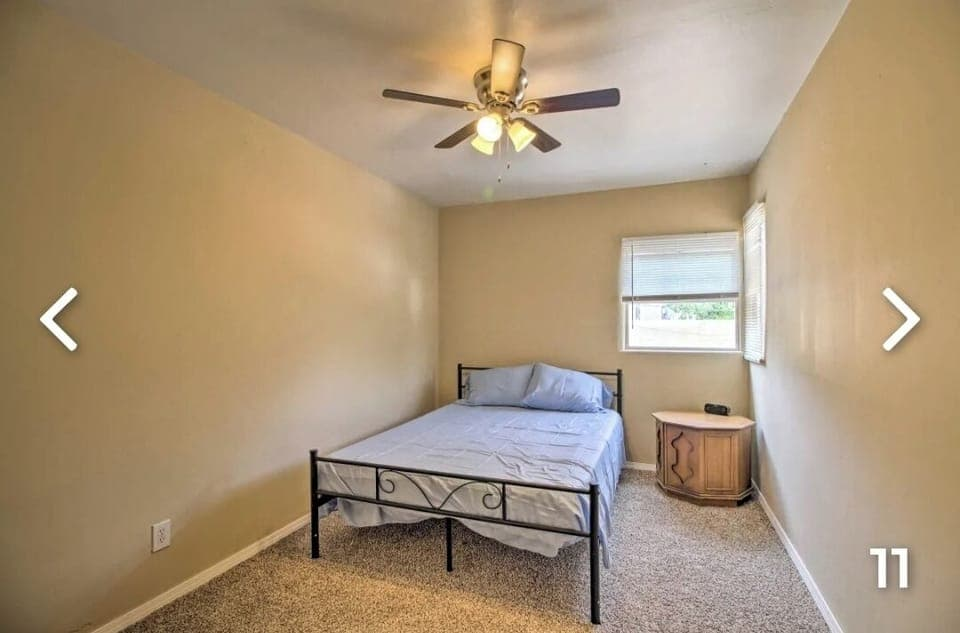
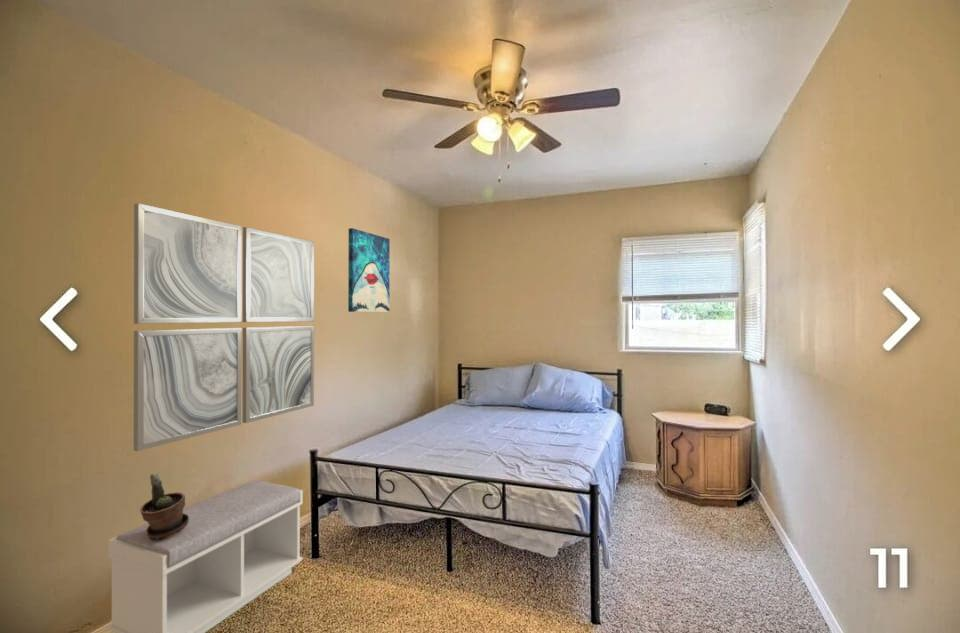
+ wall art [347,227,391,313]
+ potted plant [139,472,189,541]
+ bench [107,479,304,633]
+ wall art [133,203,315,452]
